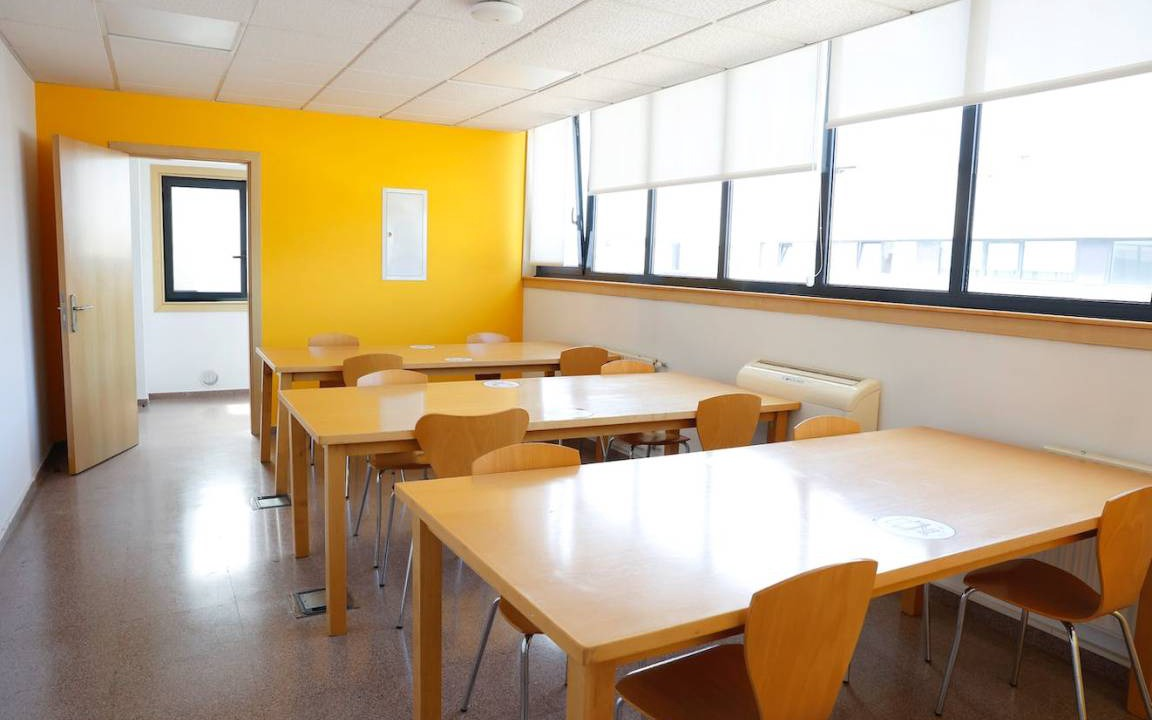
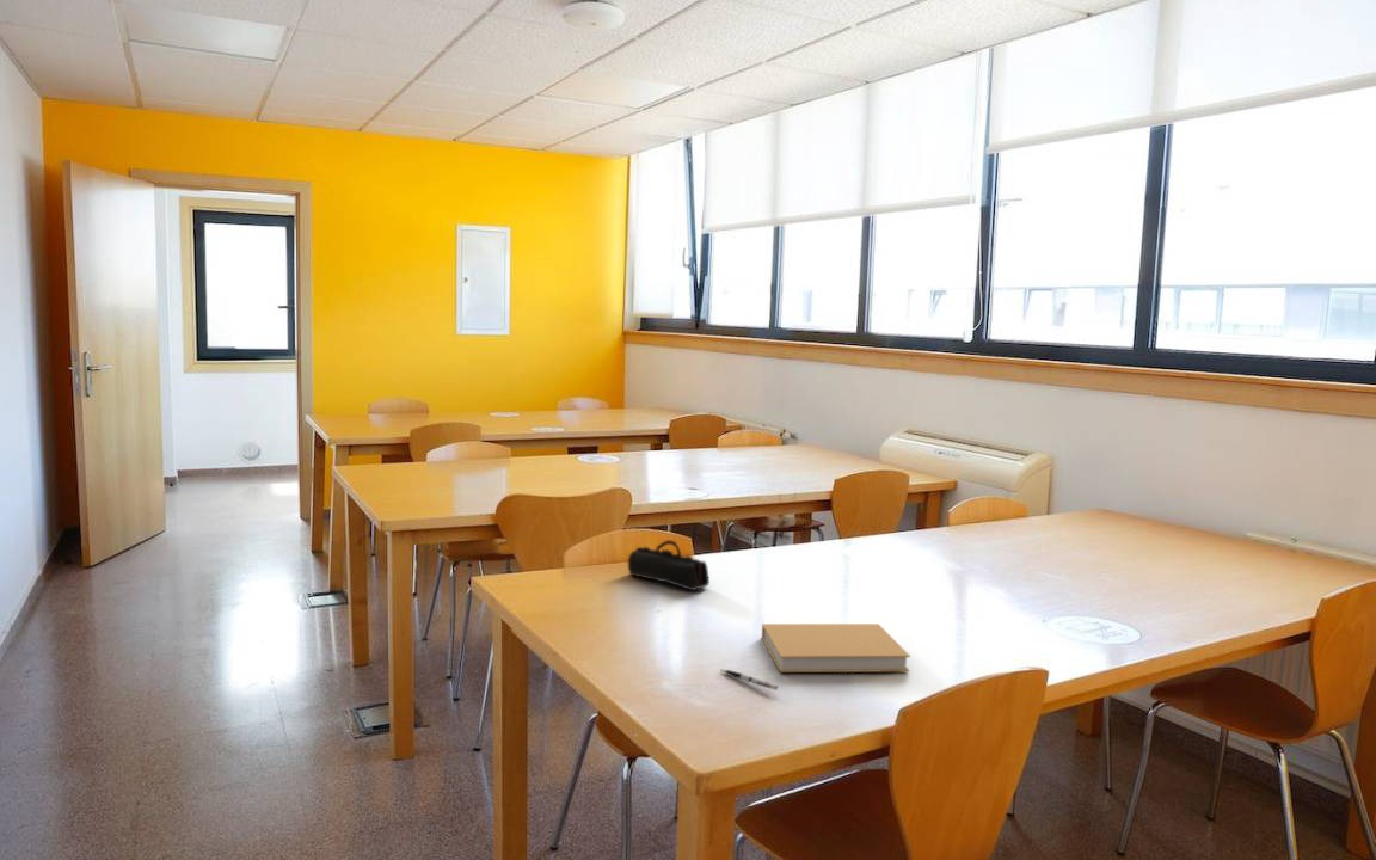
+ book [761,622,911,674]
+ pencil case [627,539,711,591]
+ pen [720,668,779,690]
